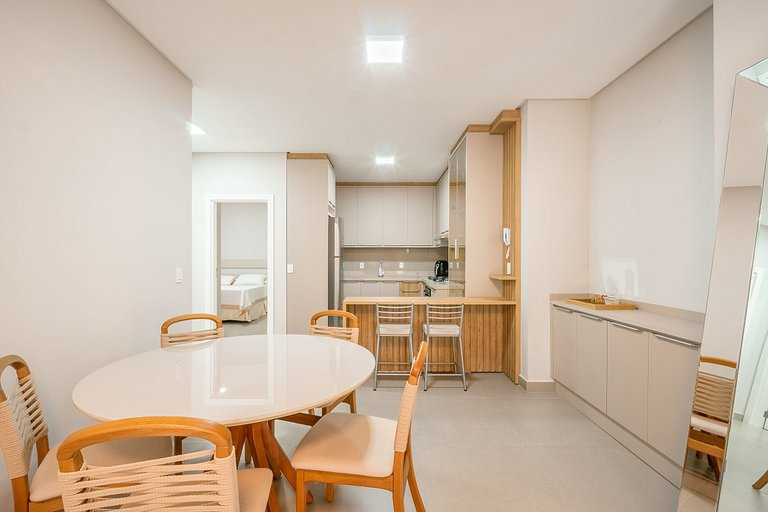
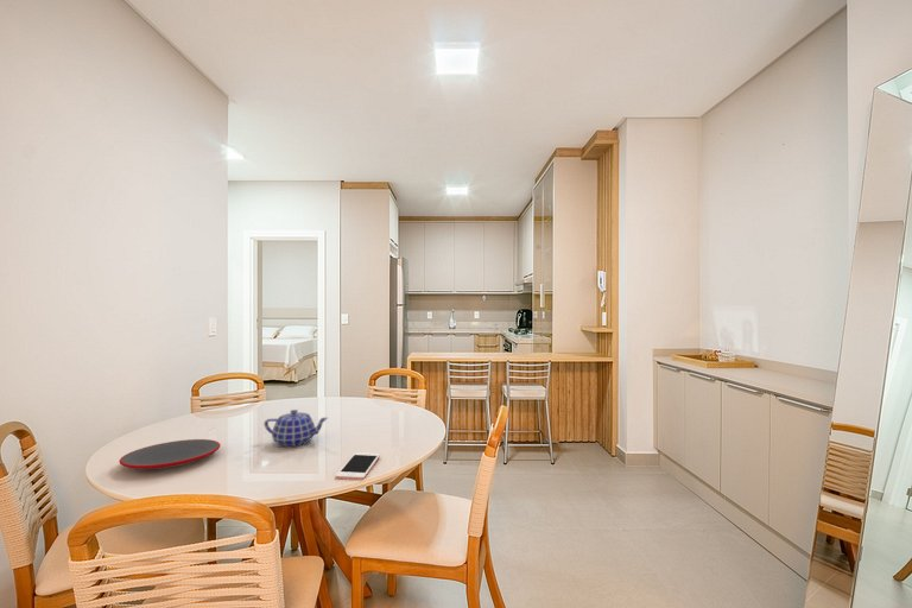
+ plate [118,438,221,470]
+ teapot [262,408,329,448]
+ cell phone [335,451,381,481]
